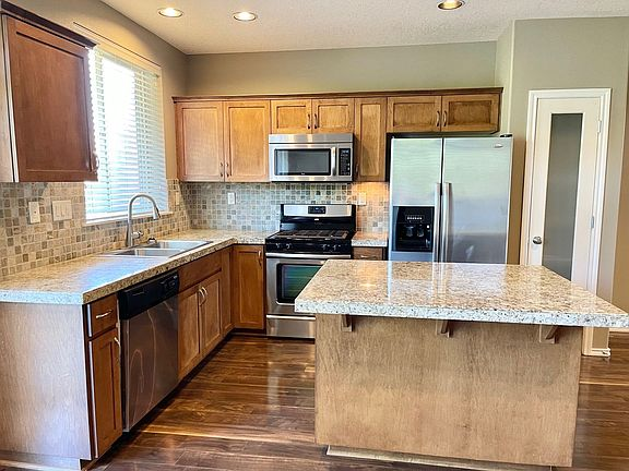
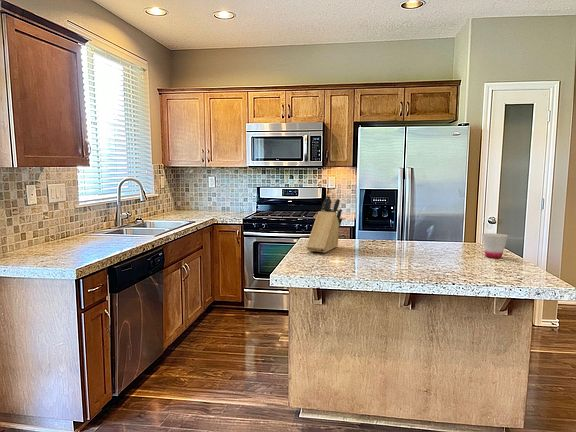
+ cup [481,232,509,259]
+ knife block [305,195,343,254]
